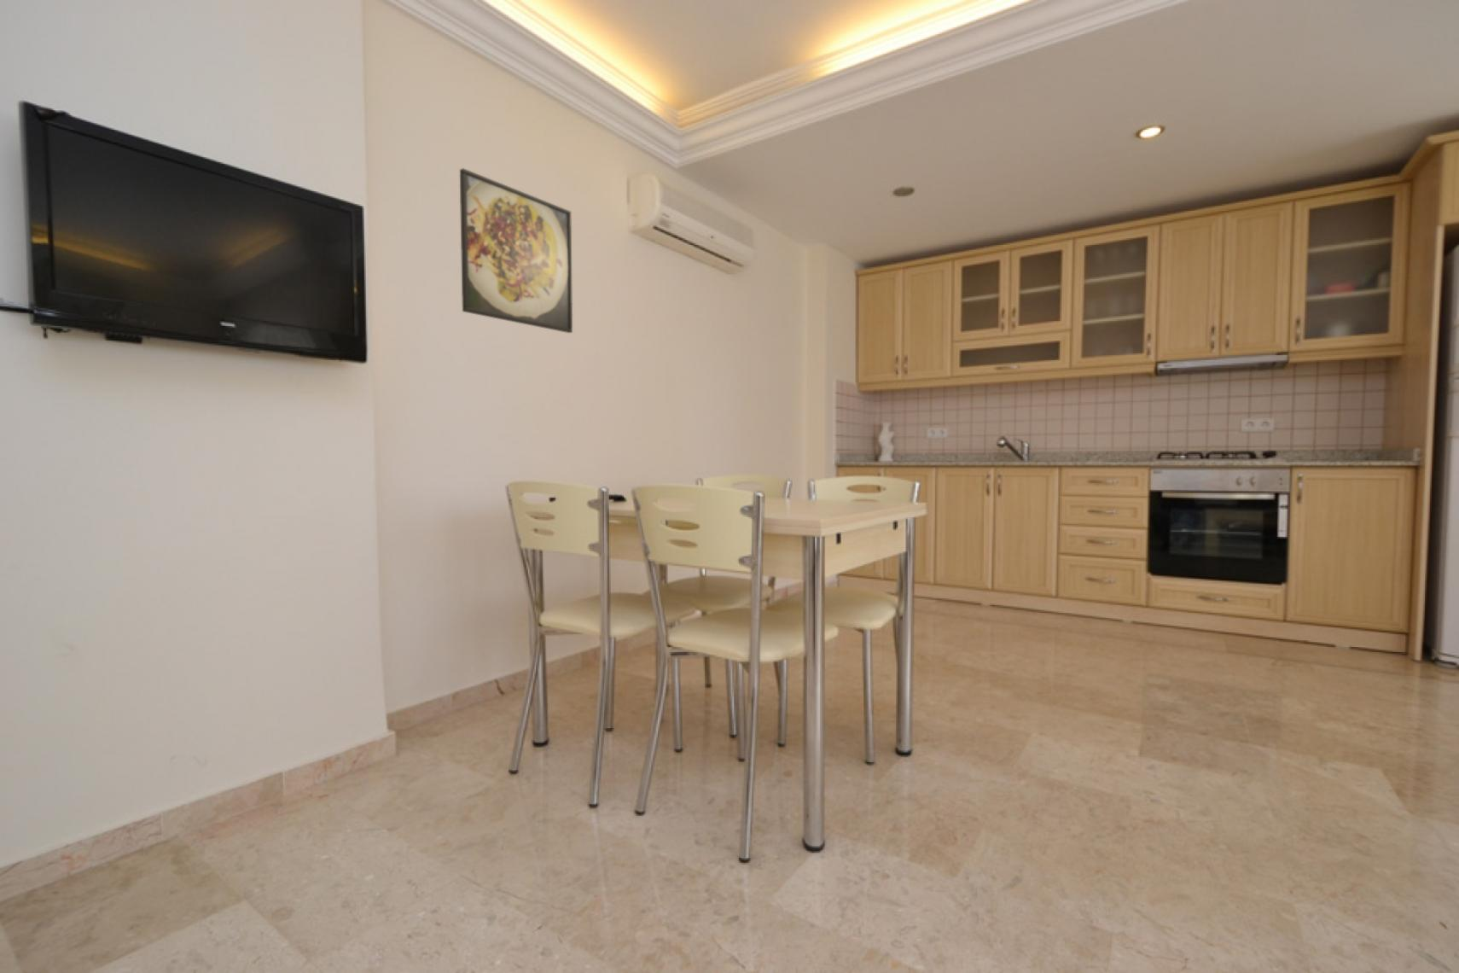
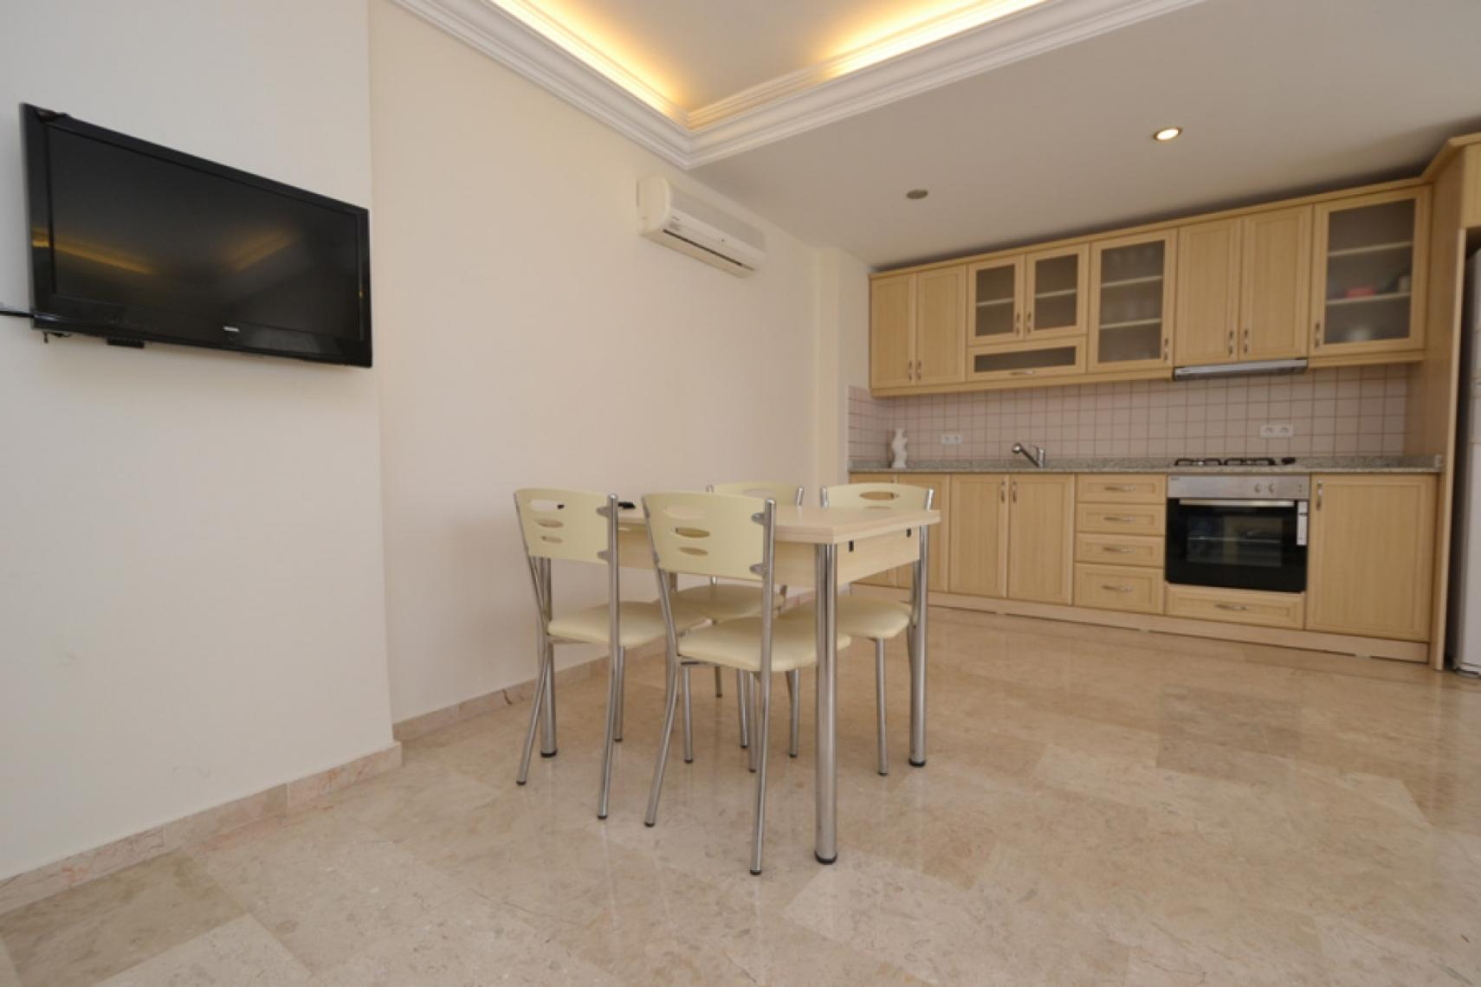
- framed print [459,167,573,333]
